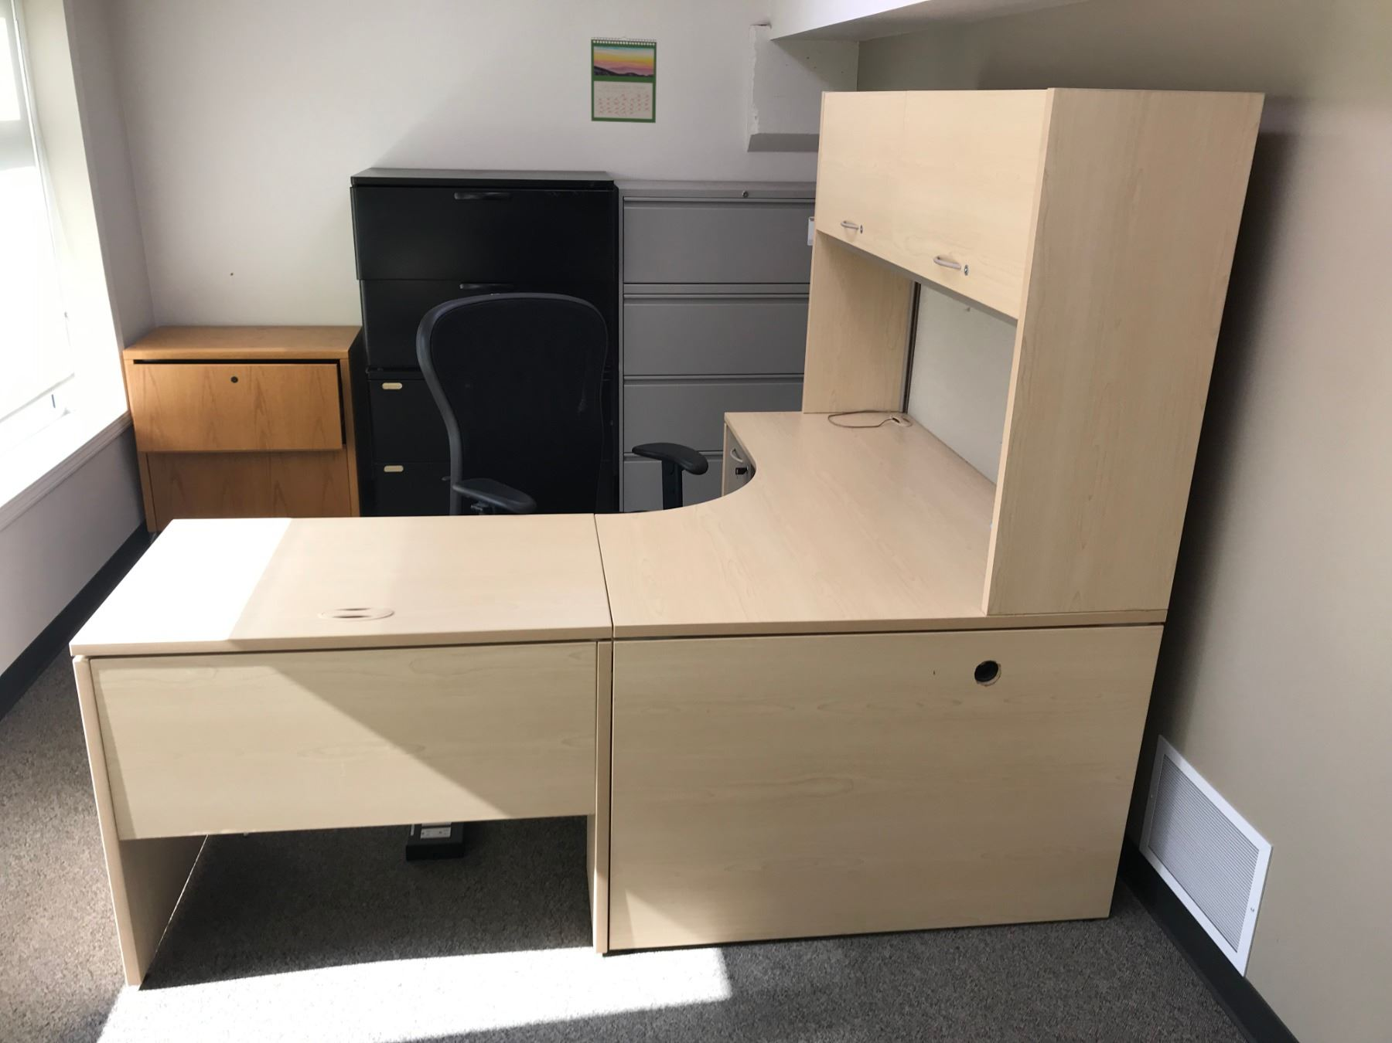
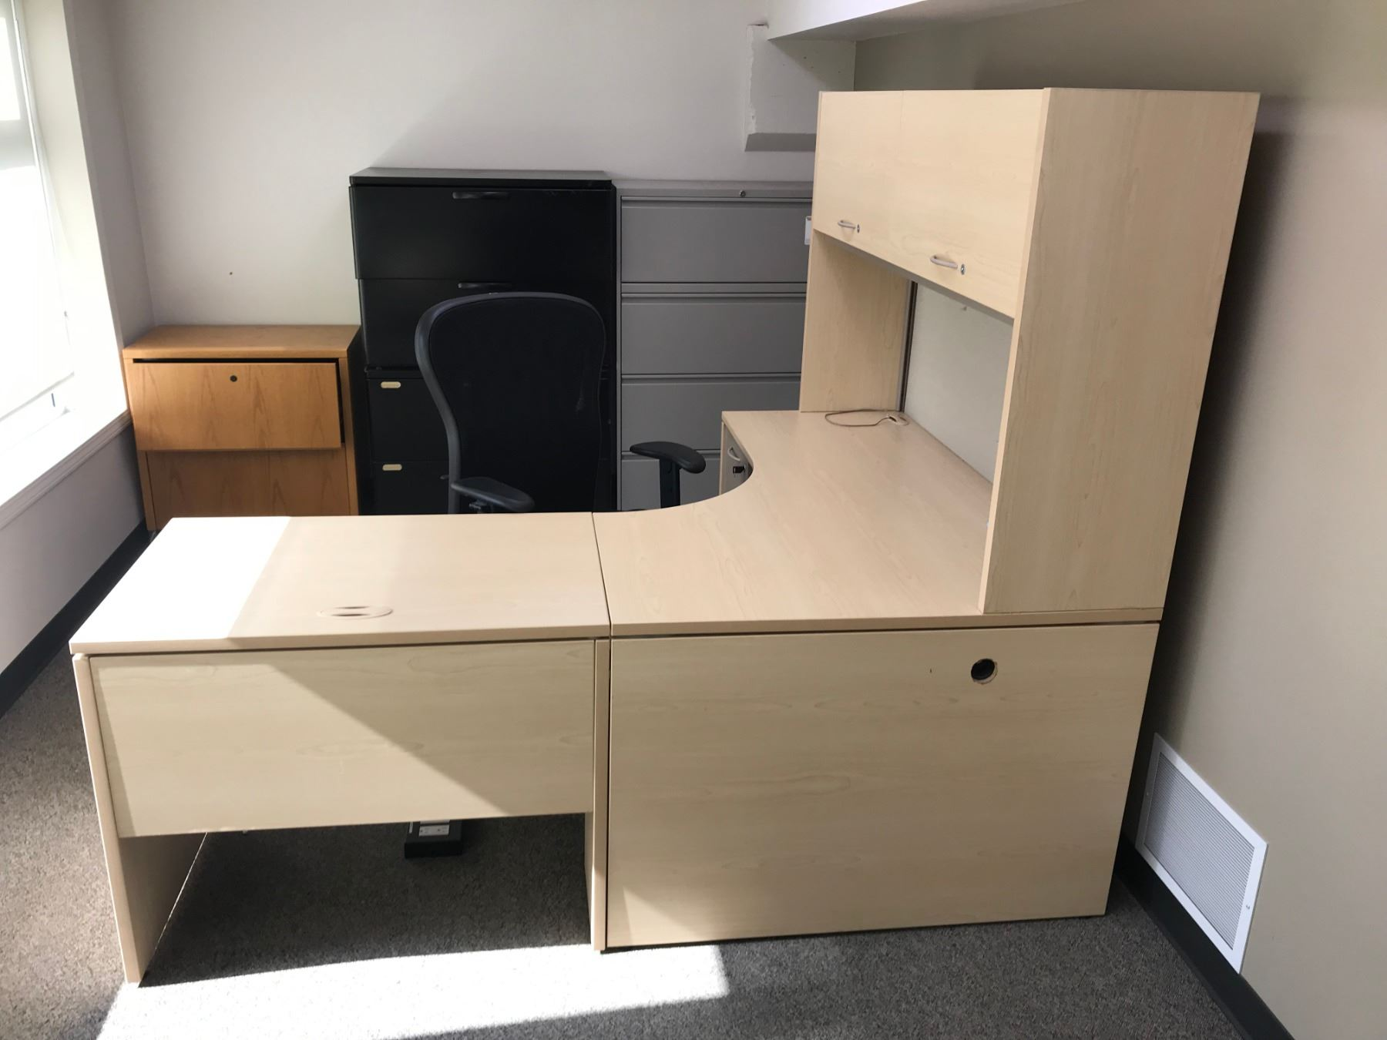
- calendar [590,35,658,124]
